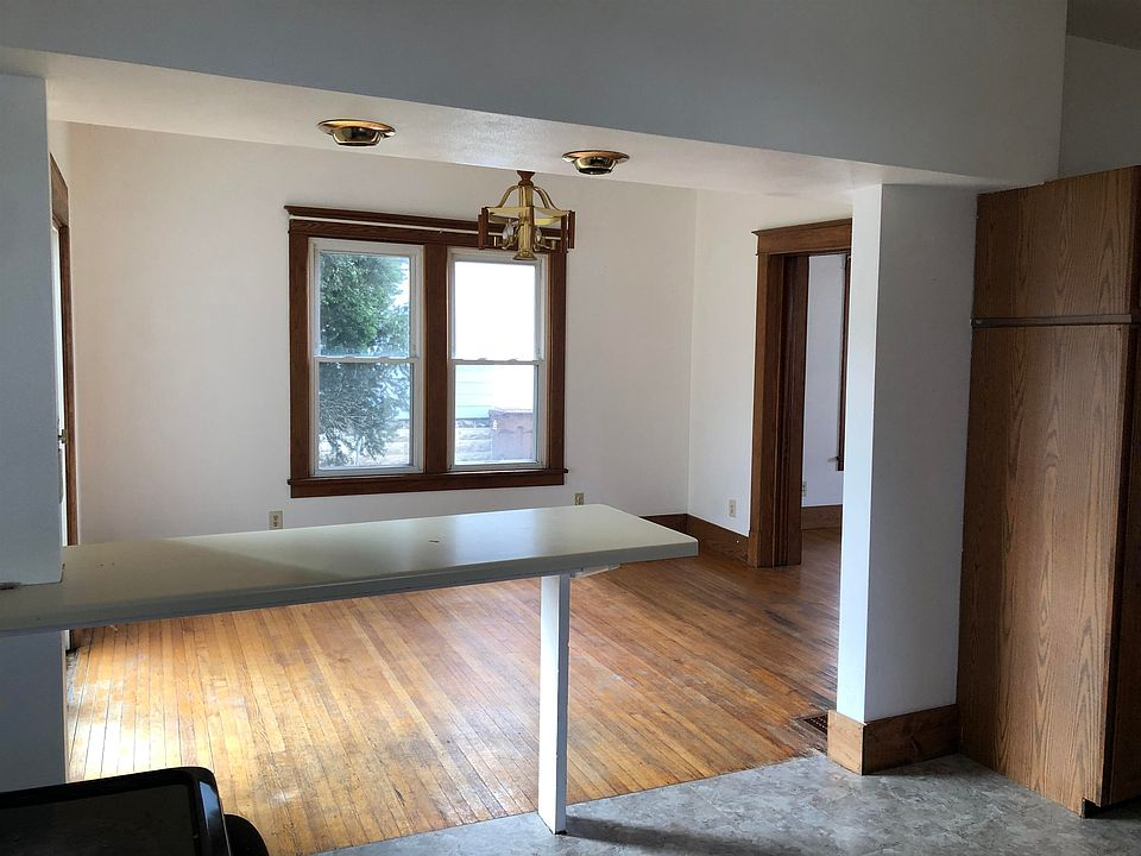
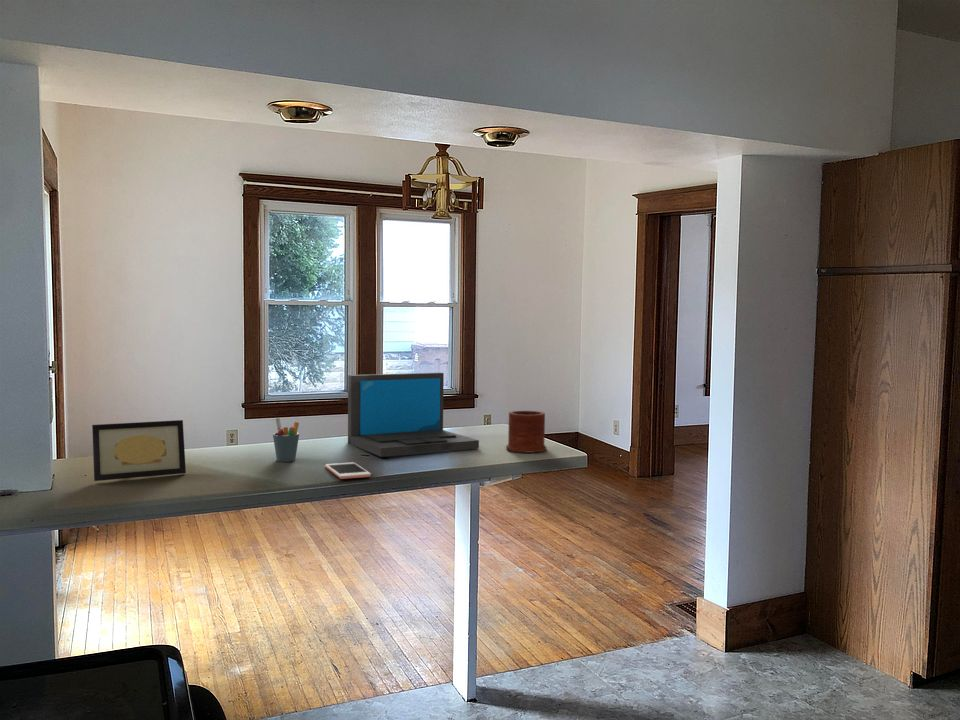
+ picture frame [91,419,187,482]
+ pen holder [272,417,300,463]
+ cell phone [324,461,372,480]
+ mug [505,410,547,453]
+ laptop [347,371,480,458]
